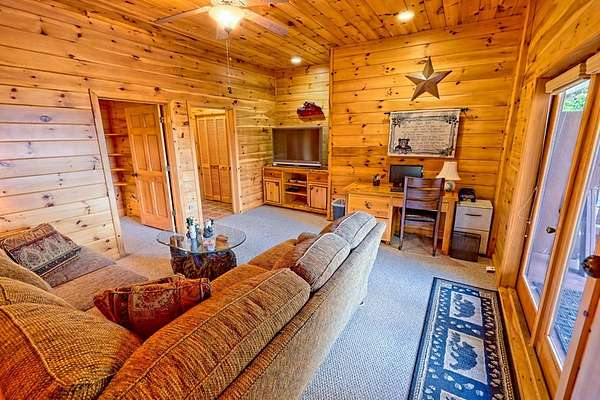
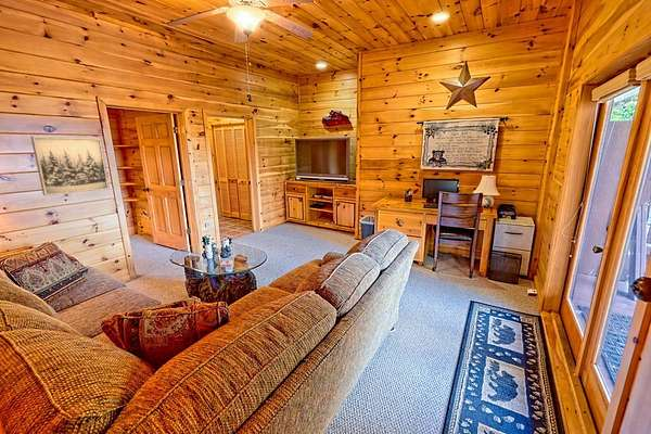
+ wall art [30,136,110,196]
